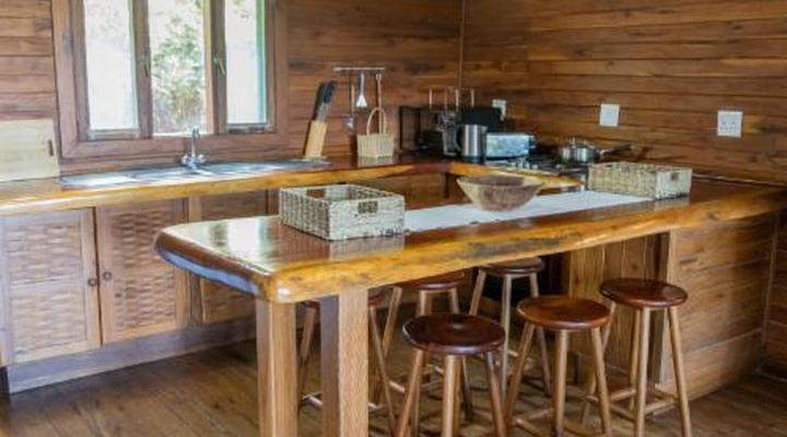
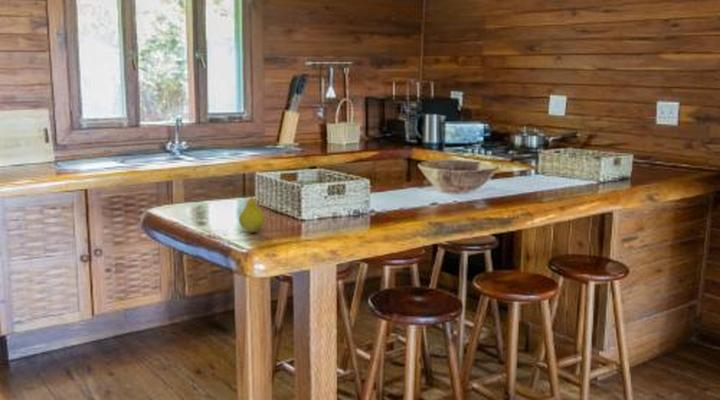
+ fruit [238,189,266,233]
